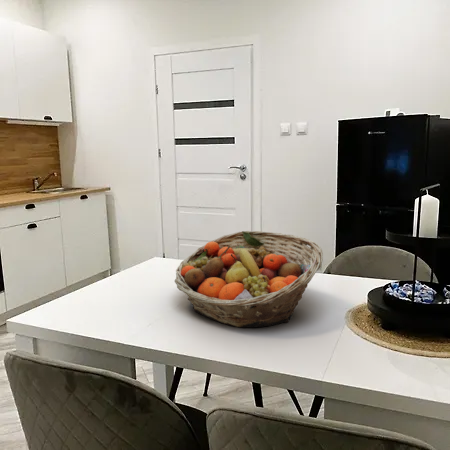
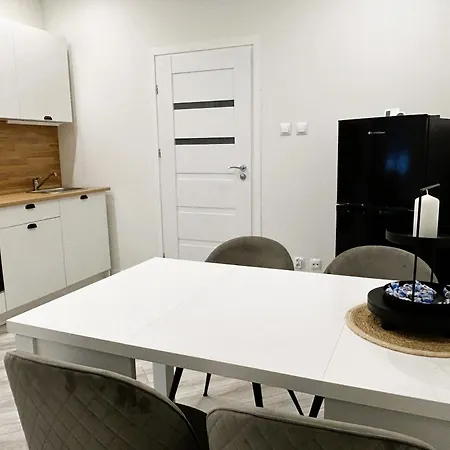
- fruit basket [174,230,324,328]
